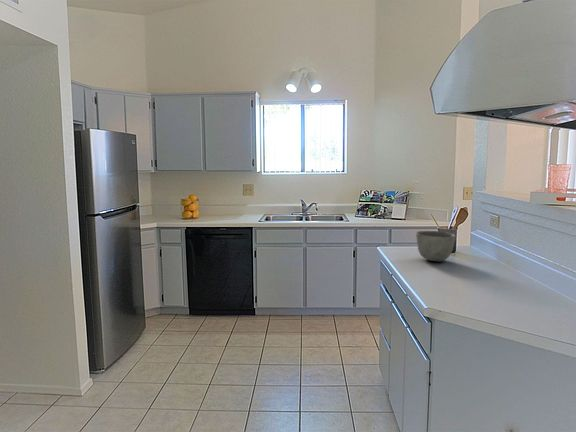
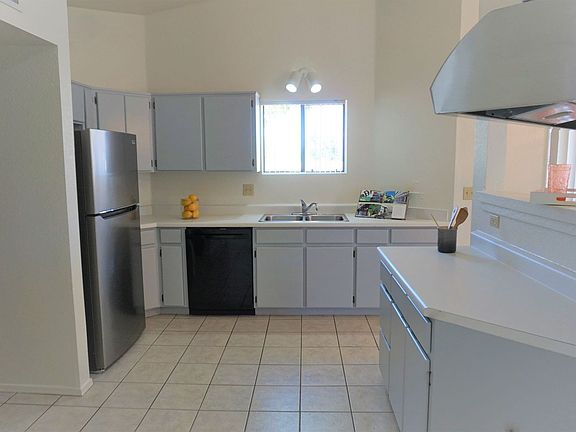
- bowl [415,230,456,263]
